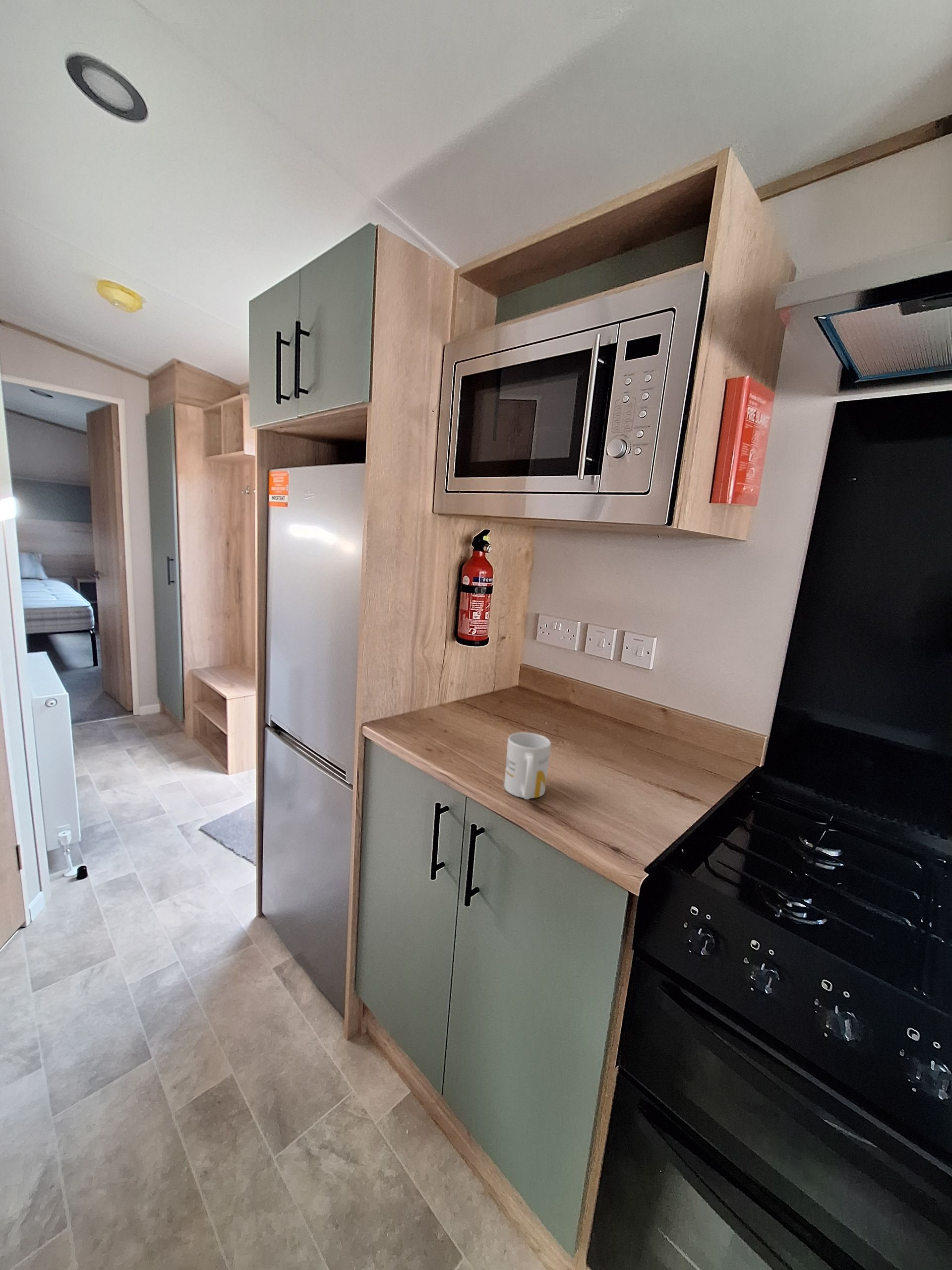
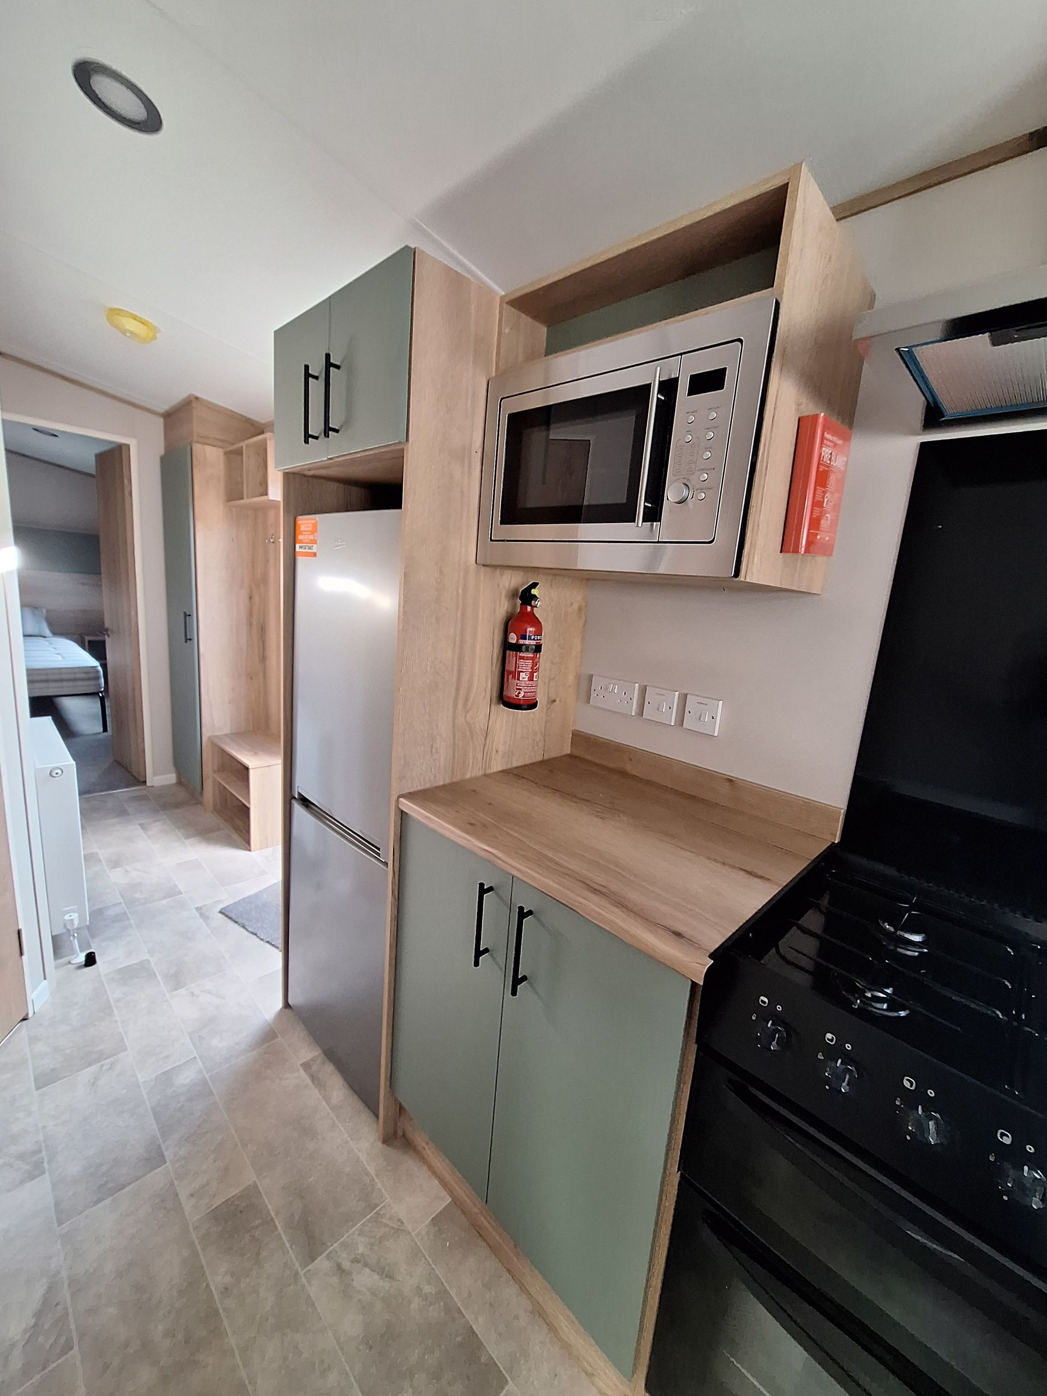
- mug [504,732,551,800]
